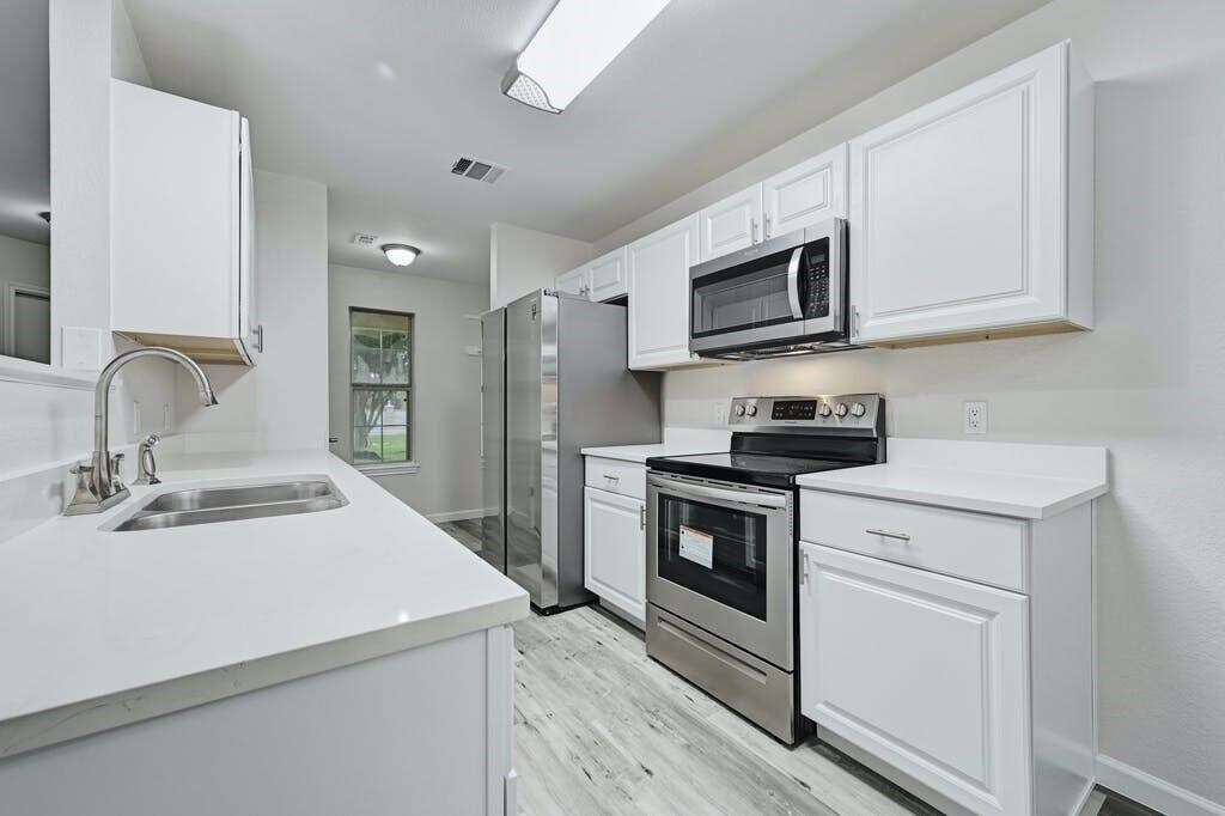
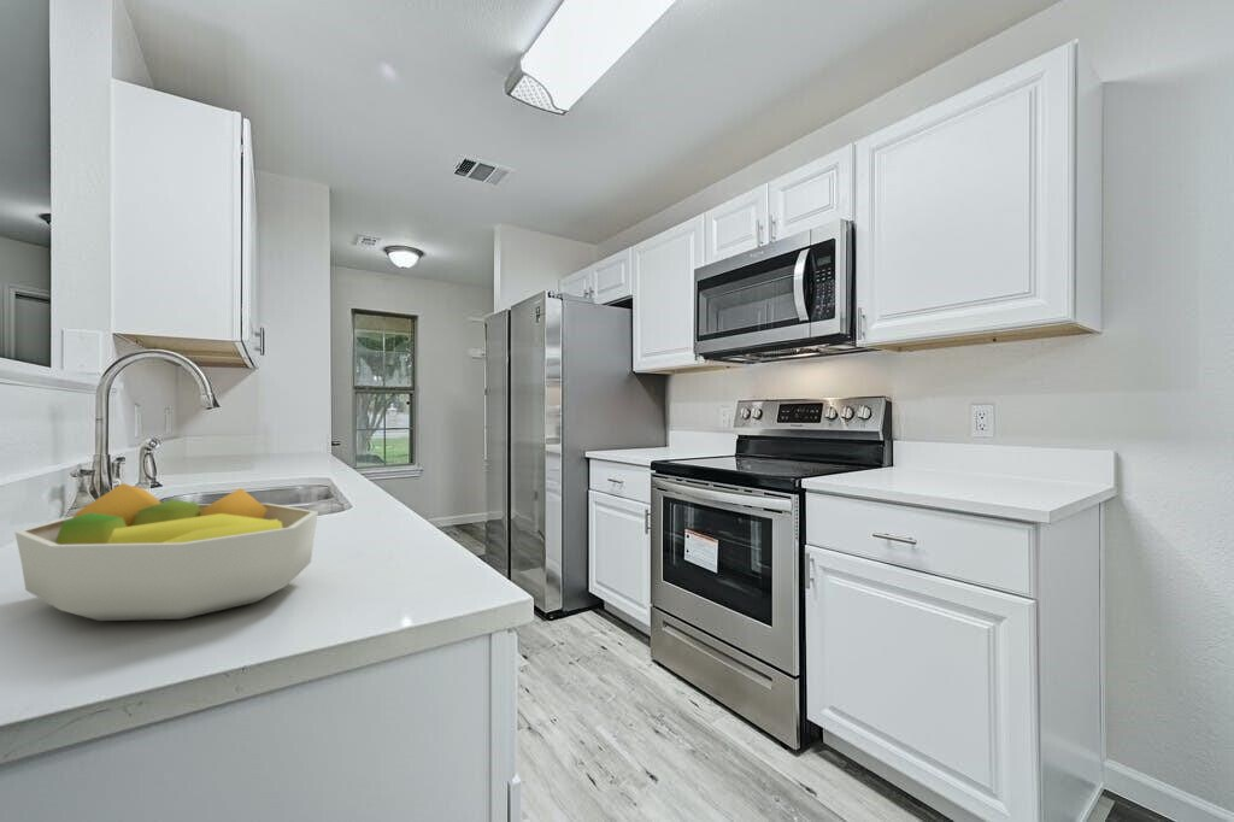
+ fruit bowl [13,482,319,622]
